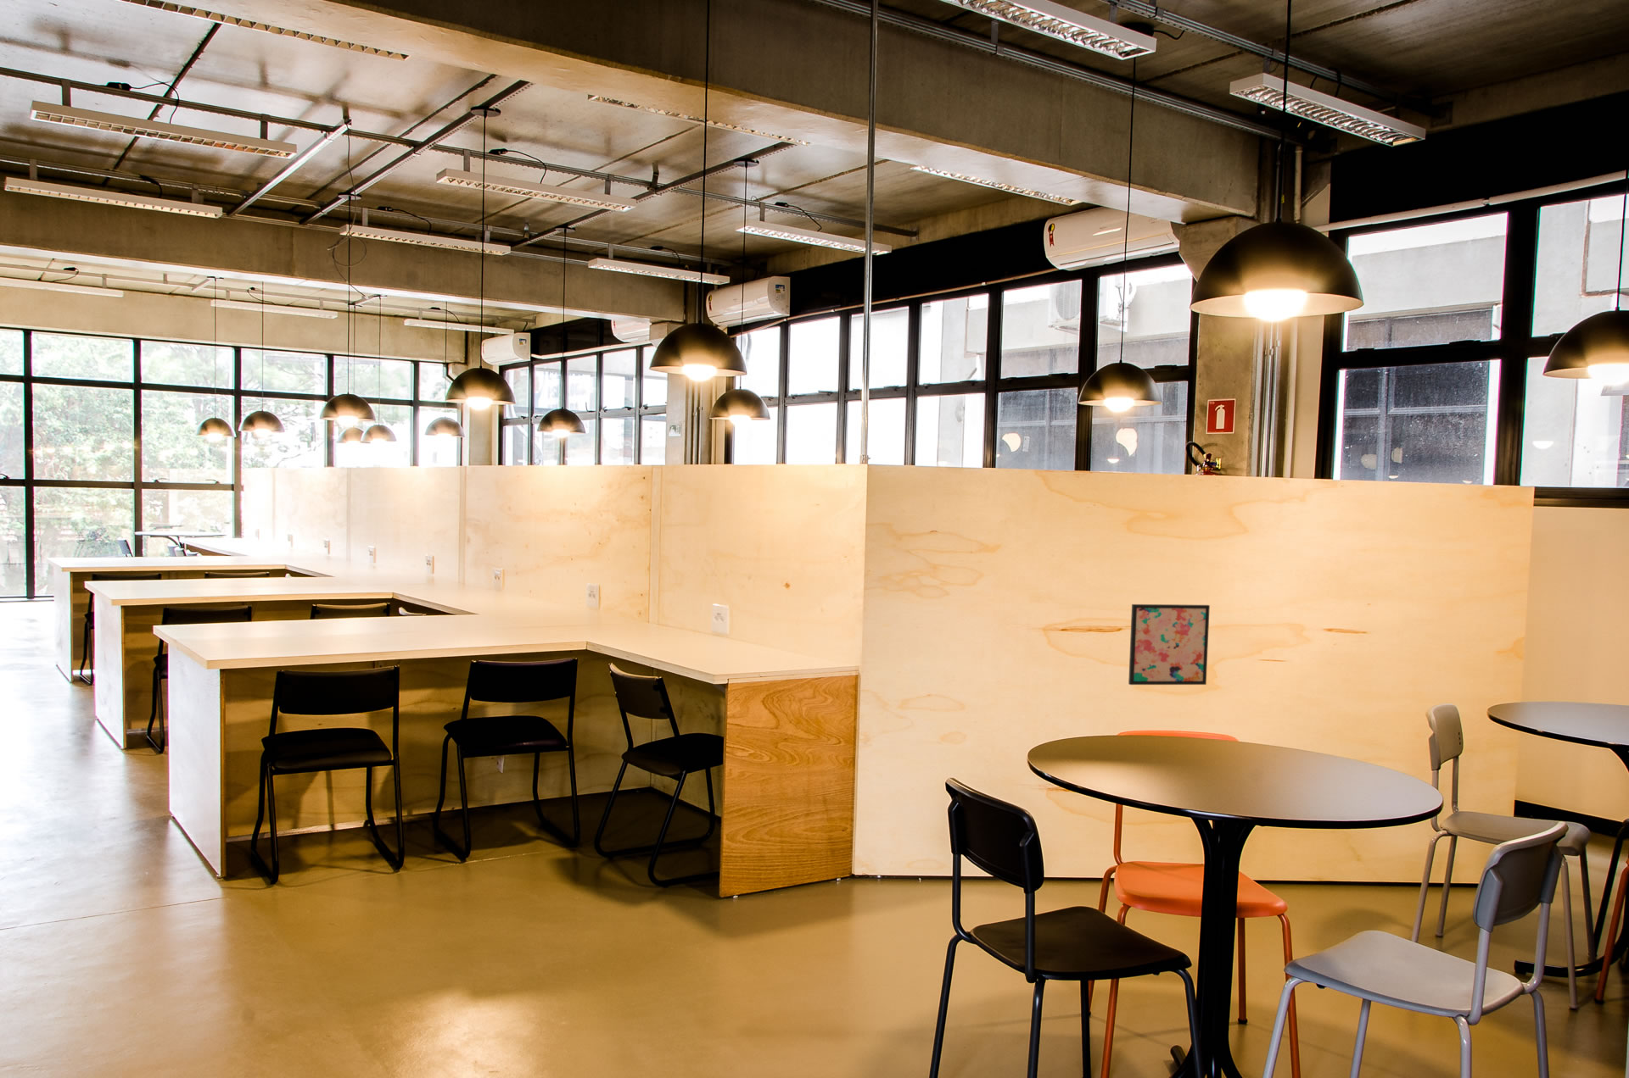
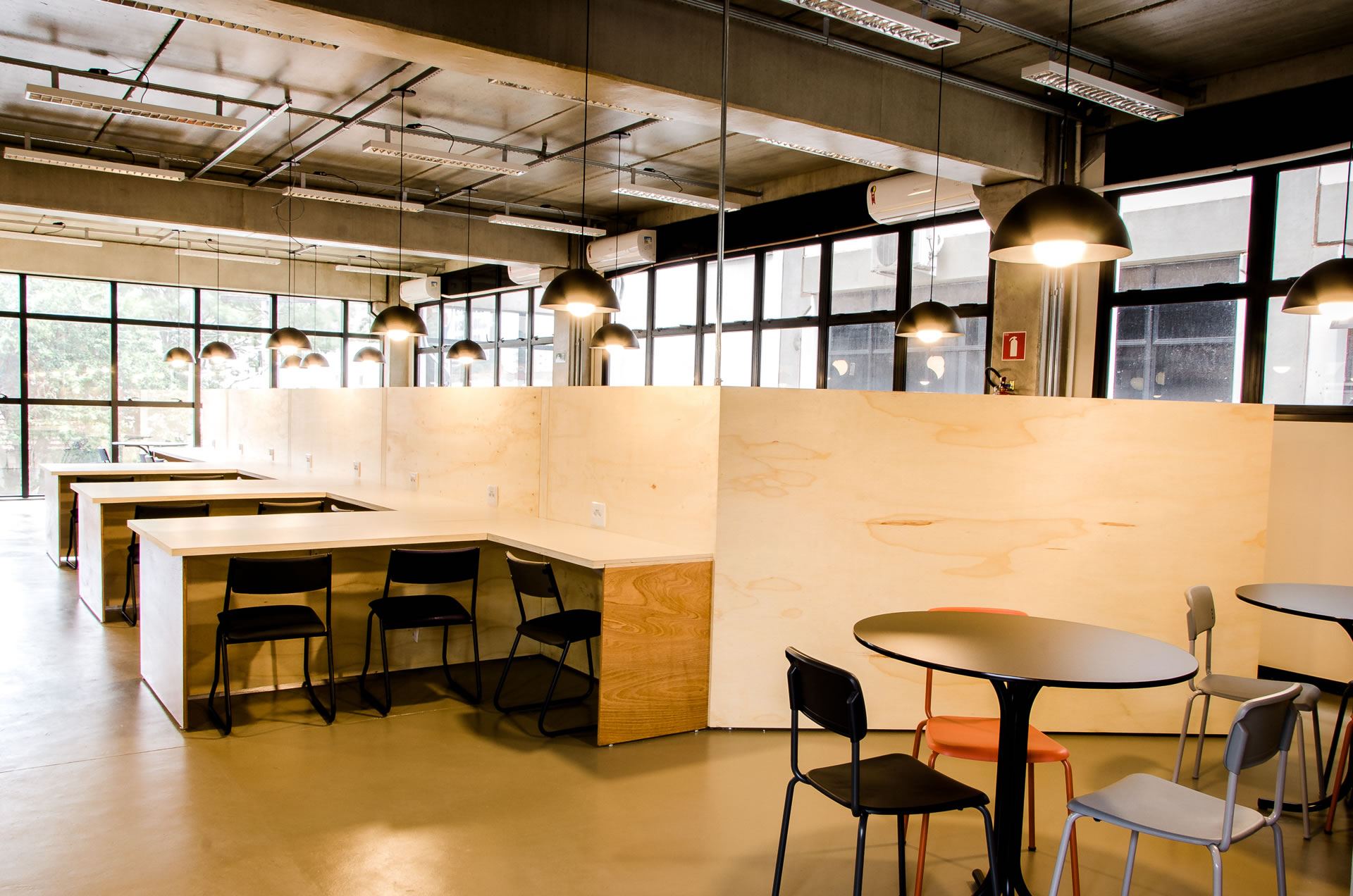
- wall art [1128,604,1211,686]
